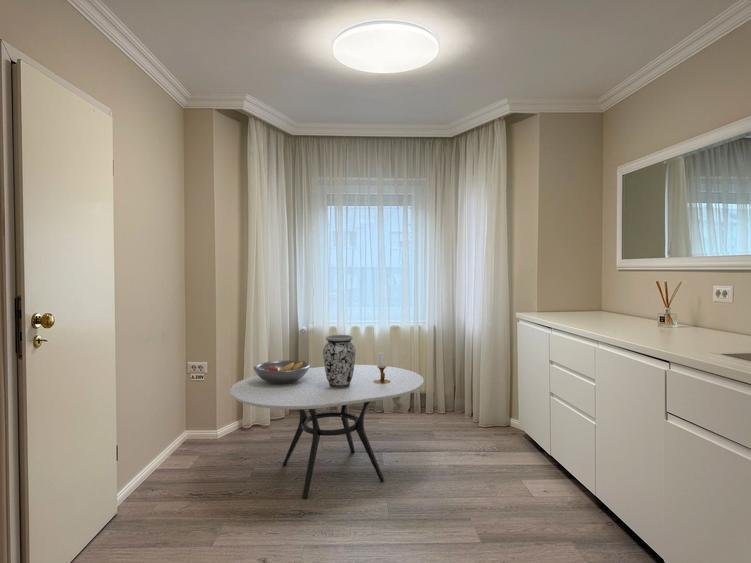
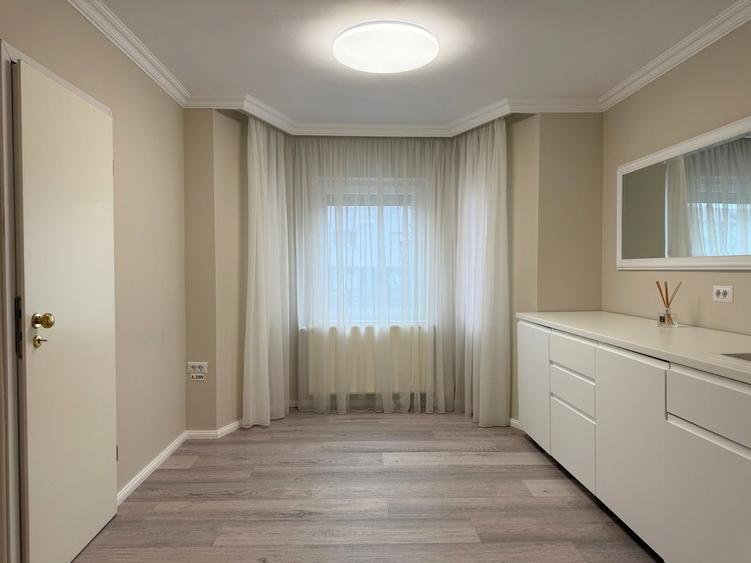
- dining table [229,364,425,500]
- vase [322,334,357,389]
- fruit bowl [252,360,311,384]
- candlestick [373,352,390,384]
